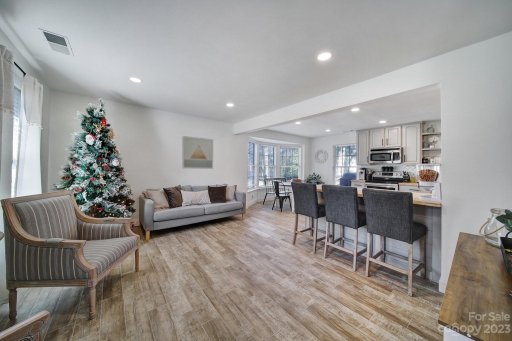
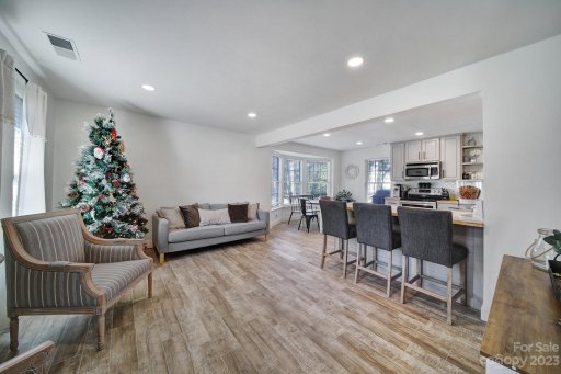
- wall art [181,135,214,170]
